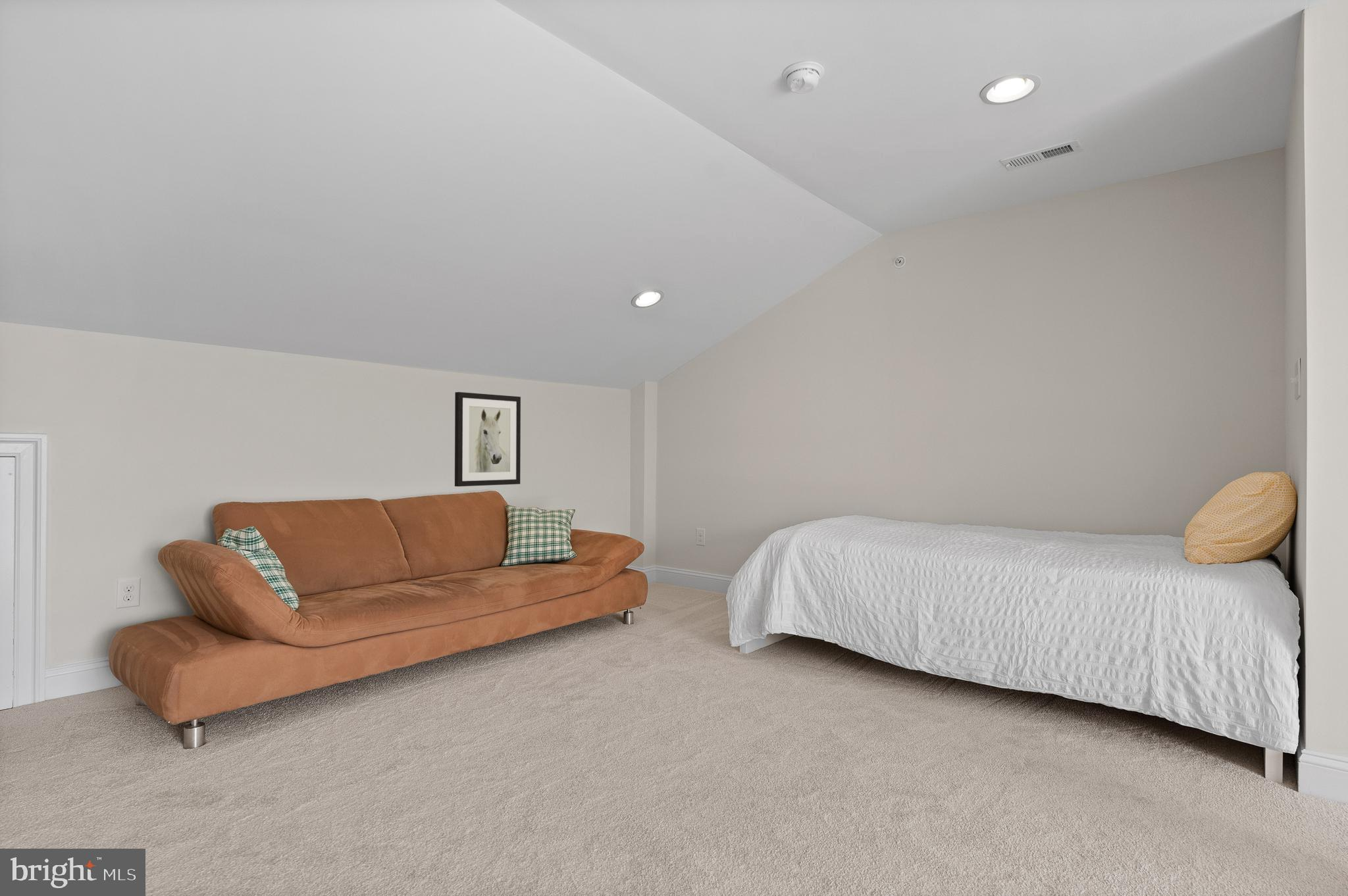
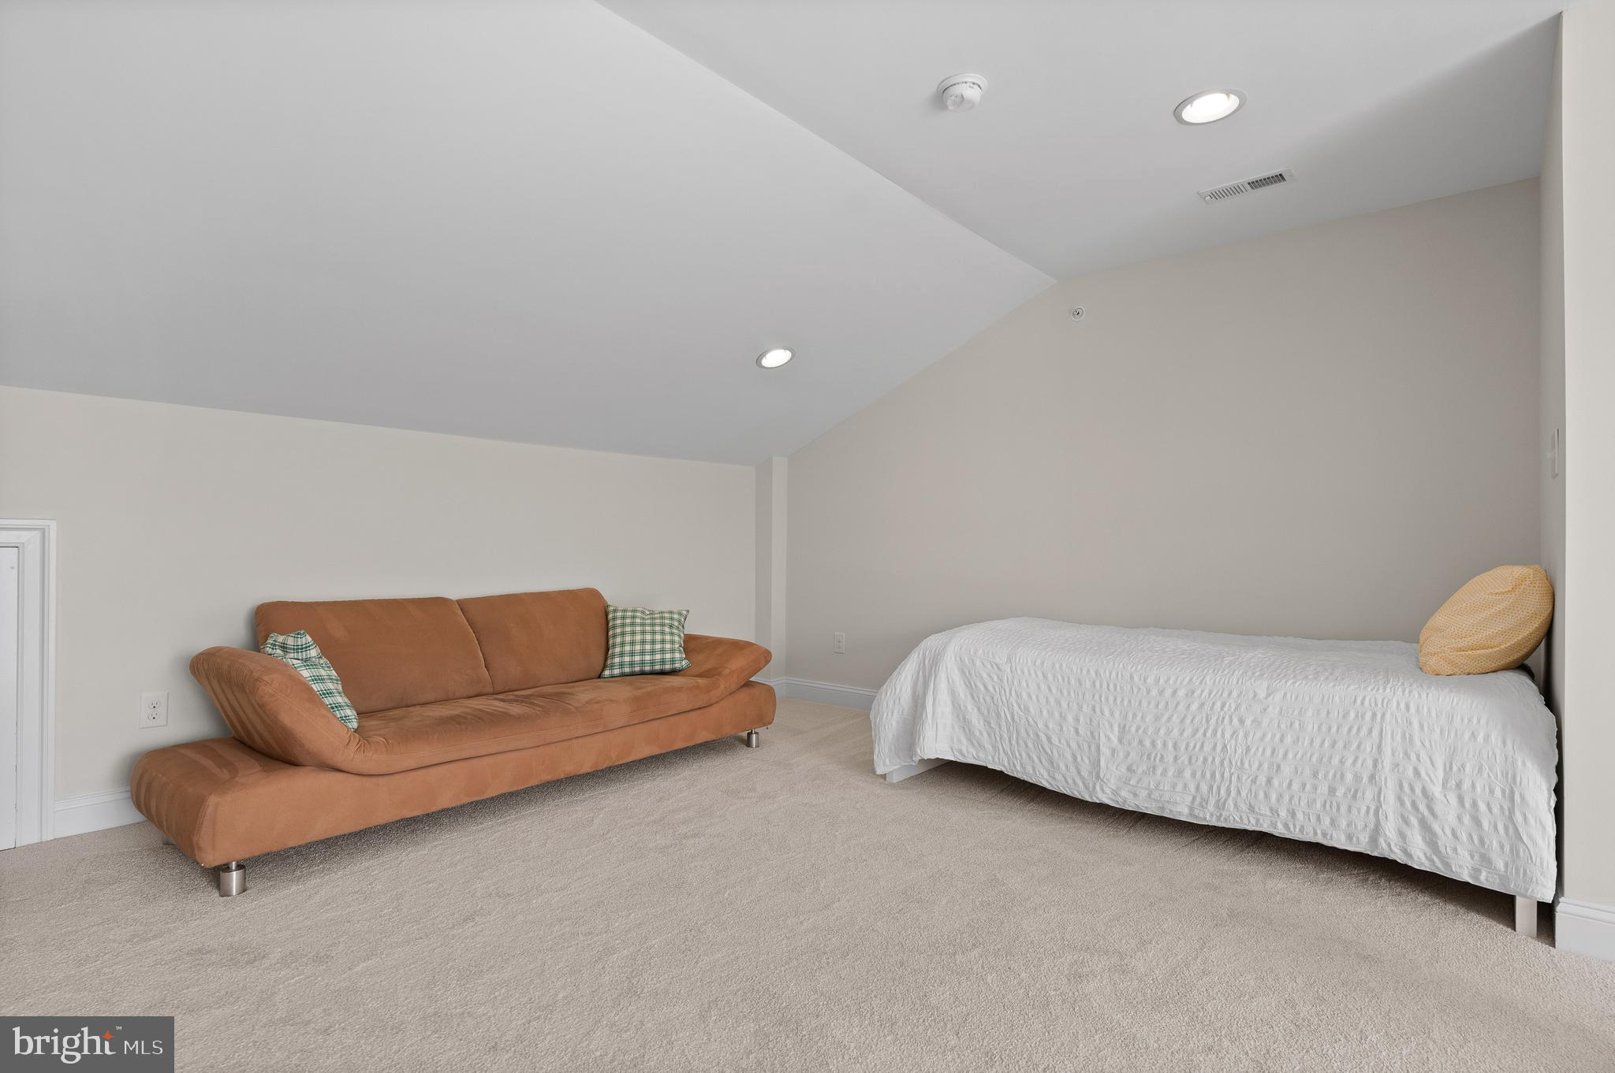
- wall art [454,391,521,487]
